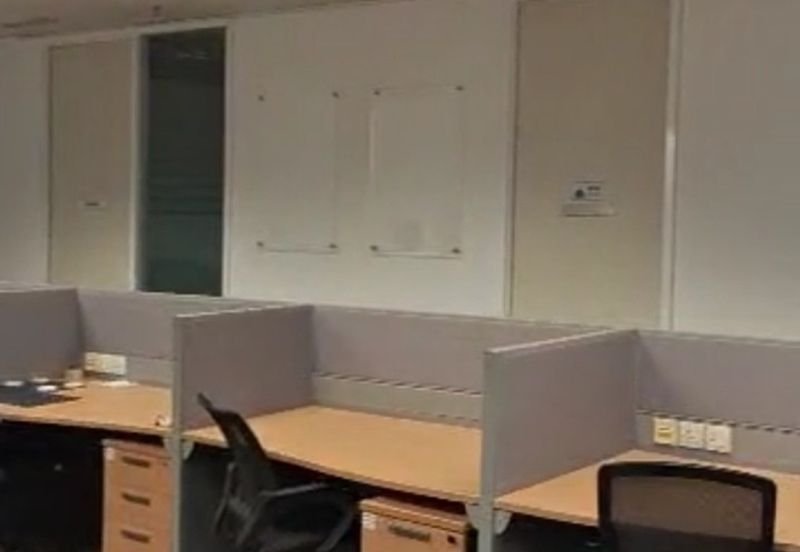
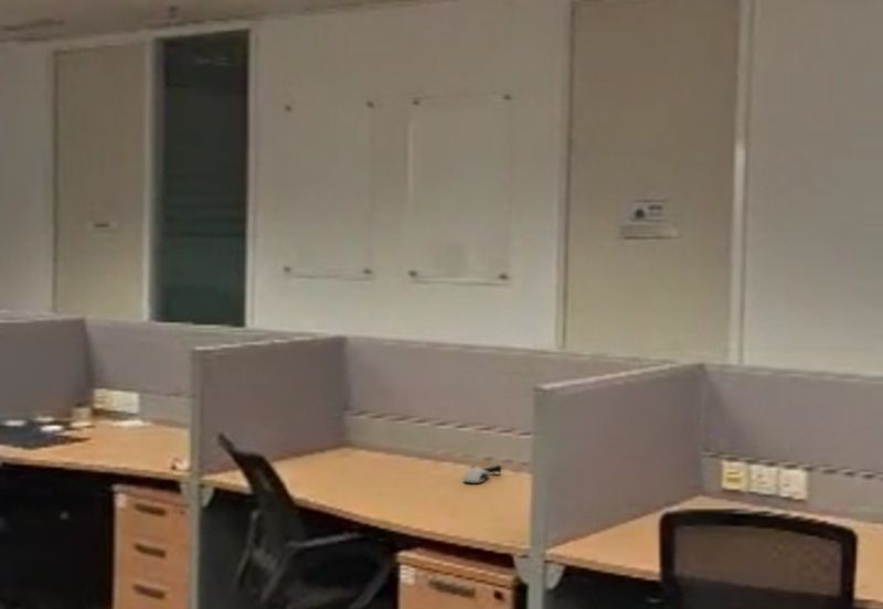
+ computer mouse [462,464,503,484]
